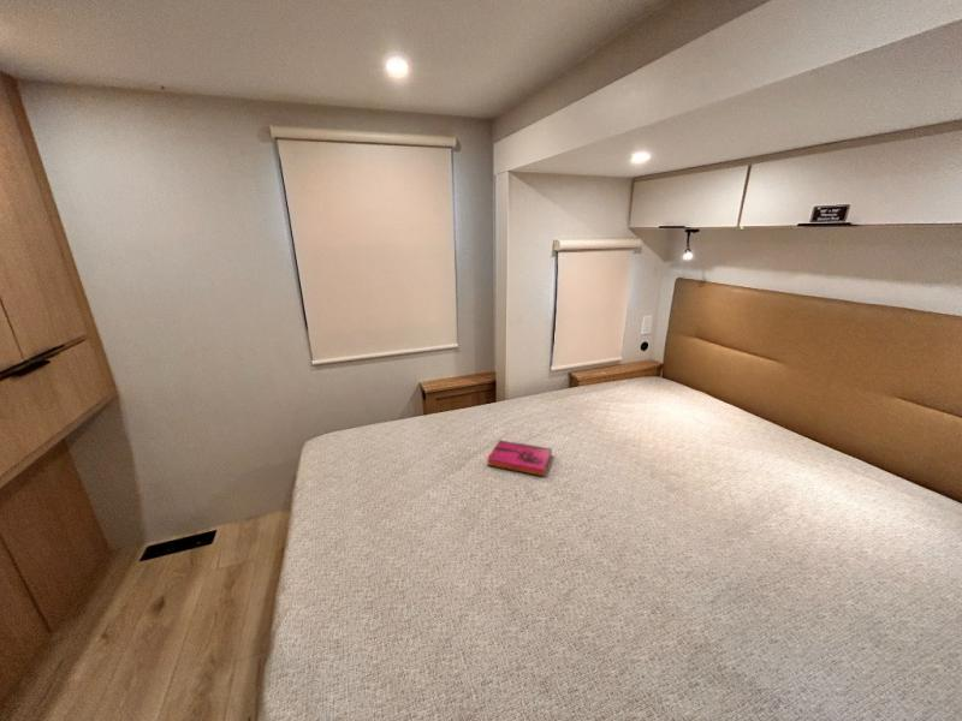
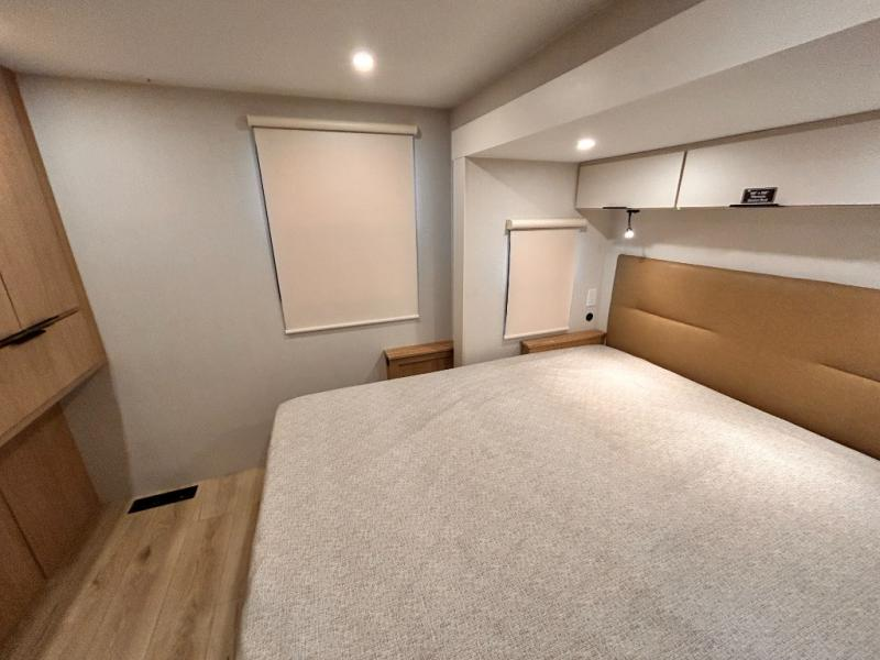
- hardback book [486,439,553,477]
